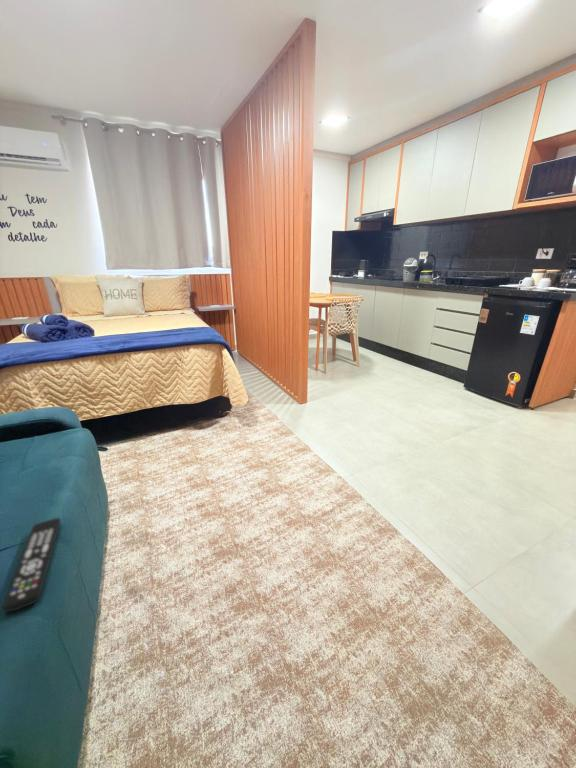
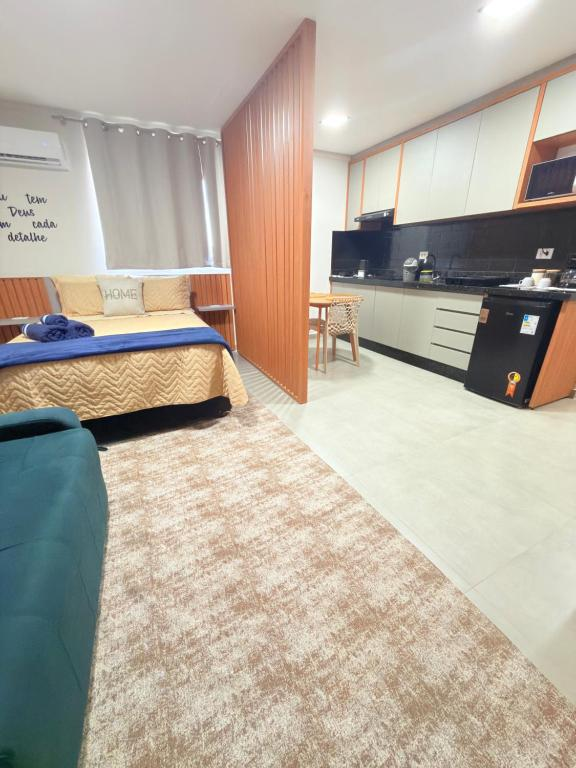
- remote control [1,517,61,613]
